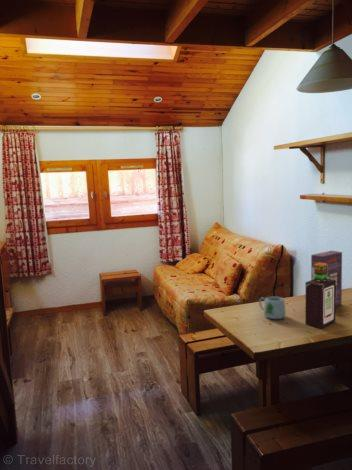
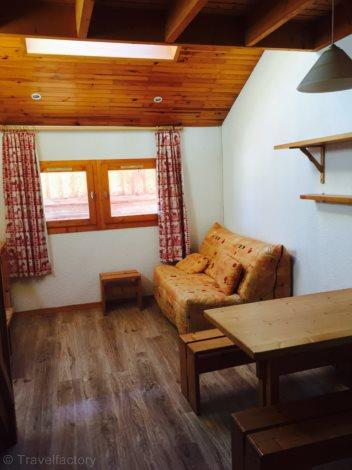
- bottle [305,263,336,330]
- mug [258,295,287,320]
- cereal box [310,250,343,307]
